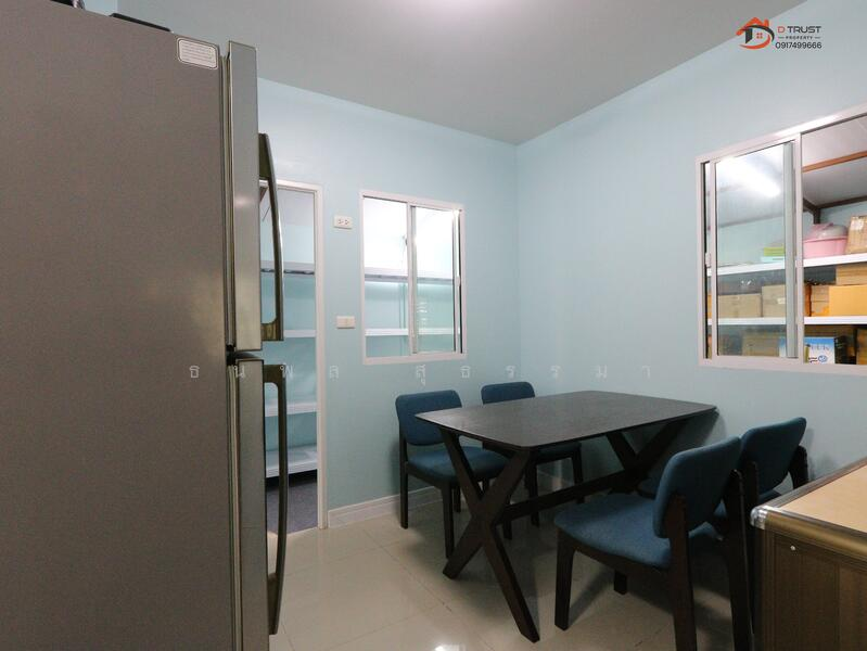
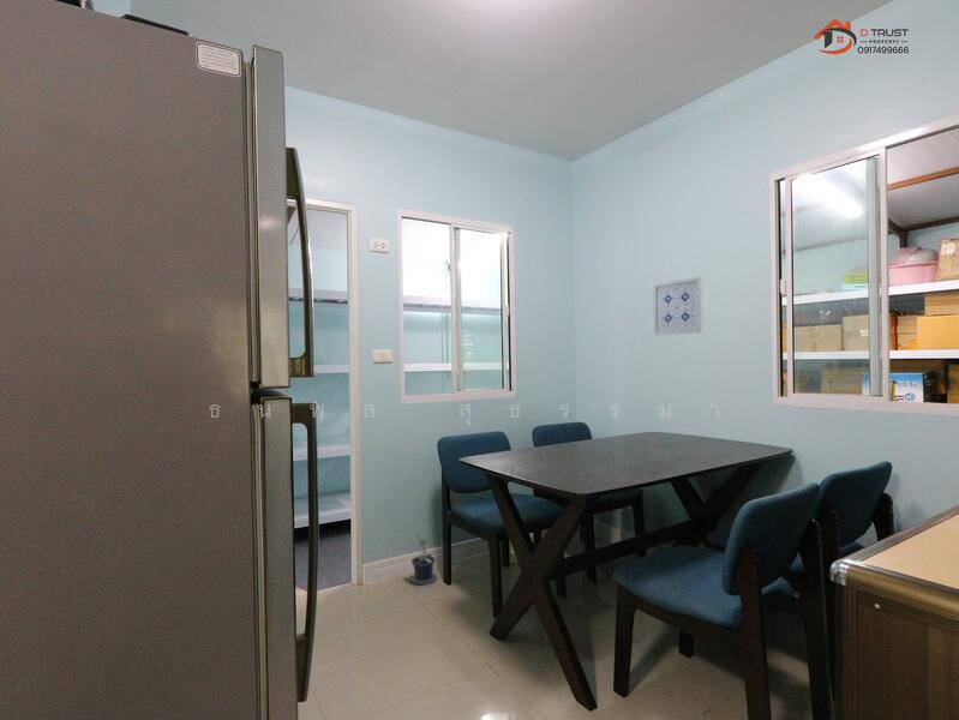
+ wall art [652,276,705,336]
+ potted plant [402,533,438,587]
